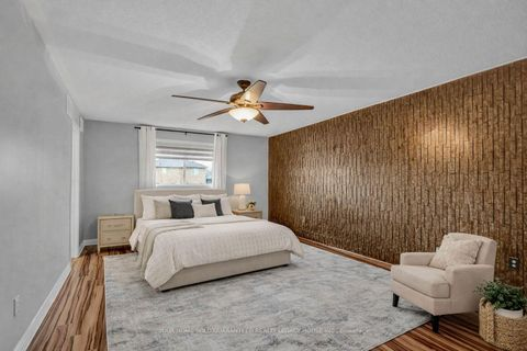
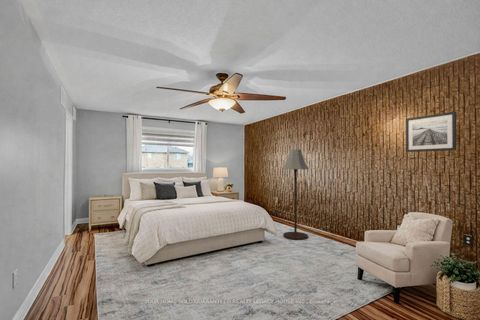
+ wall art [405,111,457,153]
+ floor lamp [281,149,310,241]
